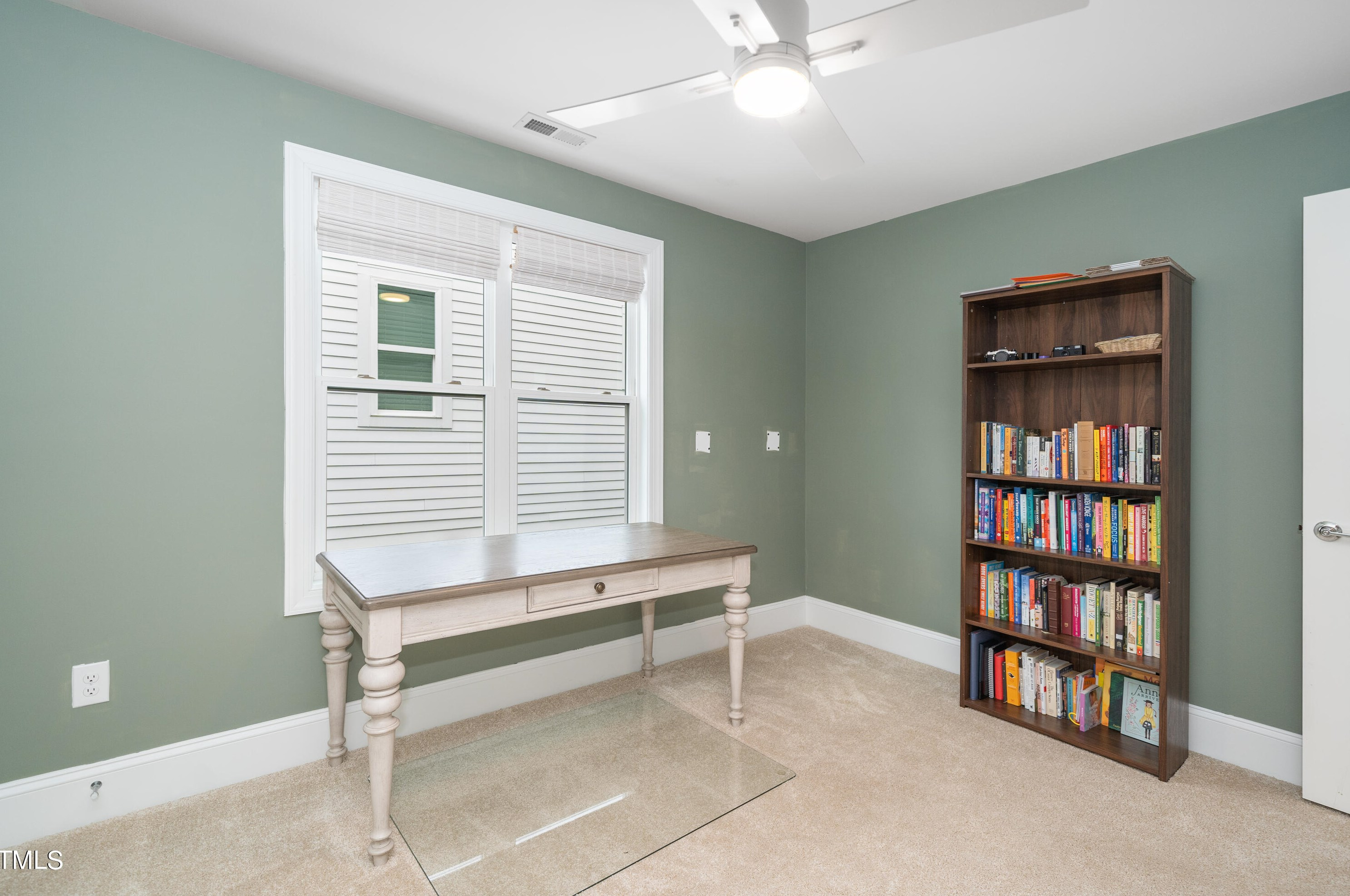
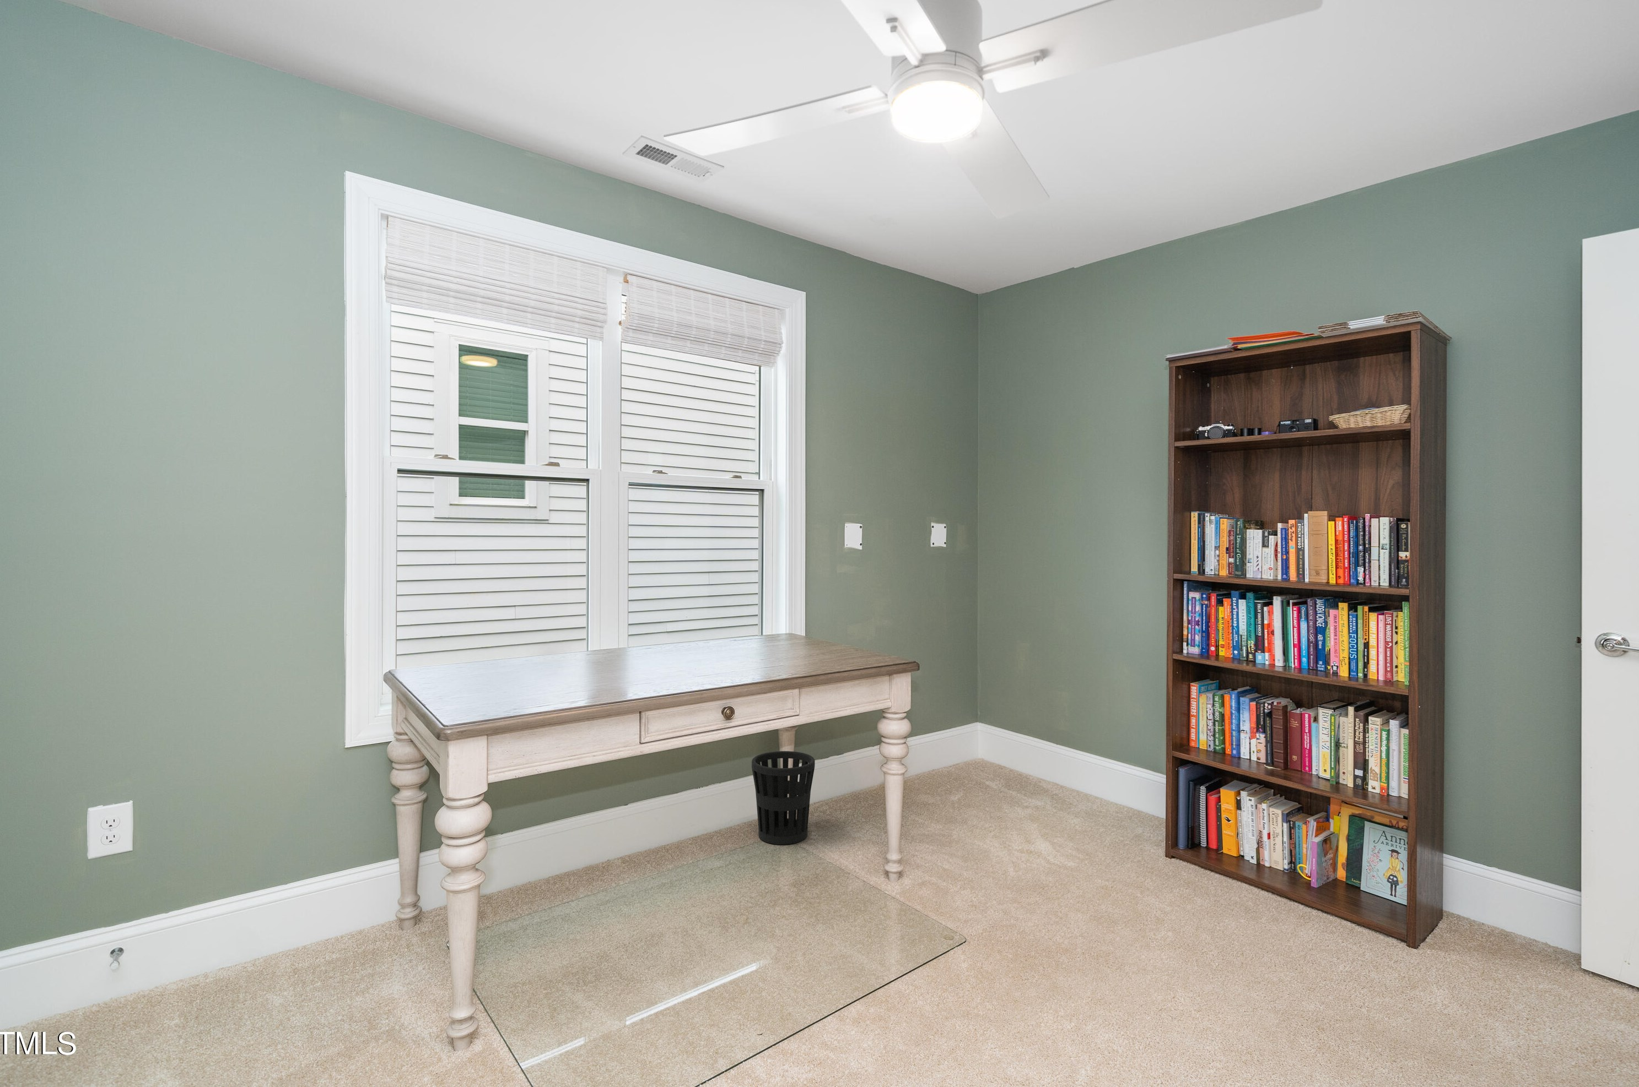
+ wastebasket [752,751,816,846]
